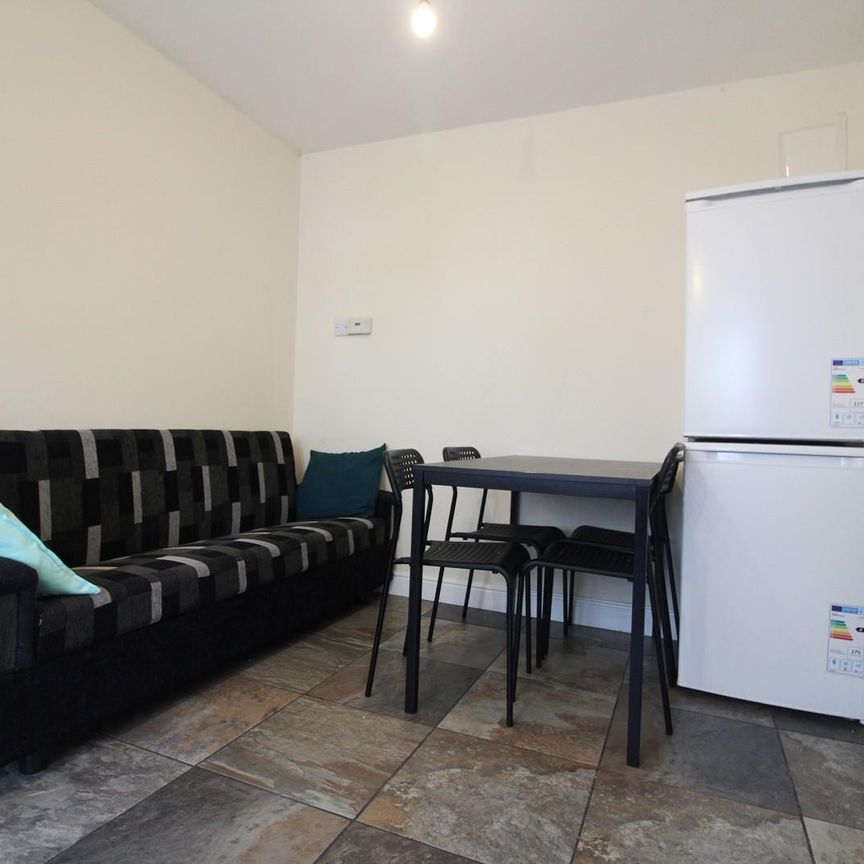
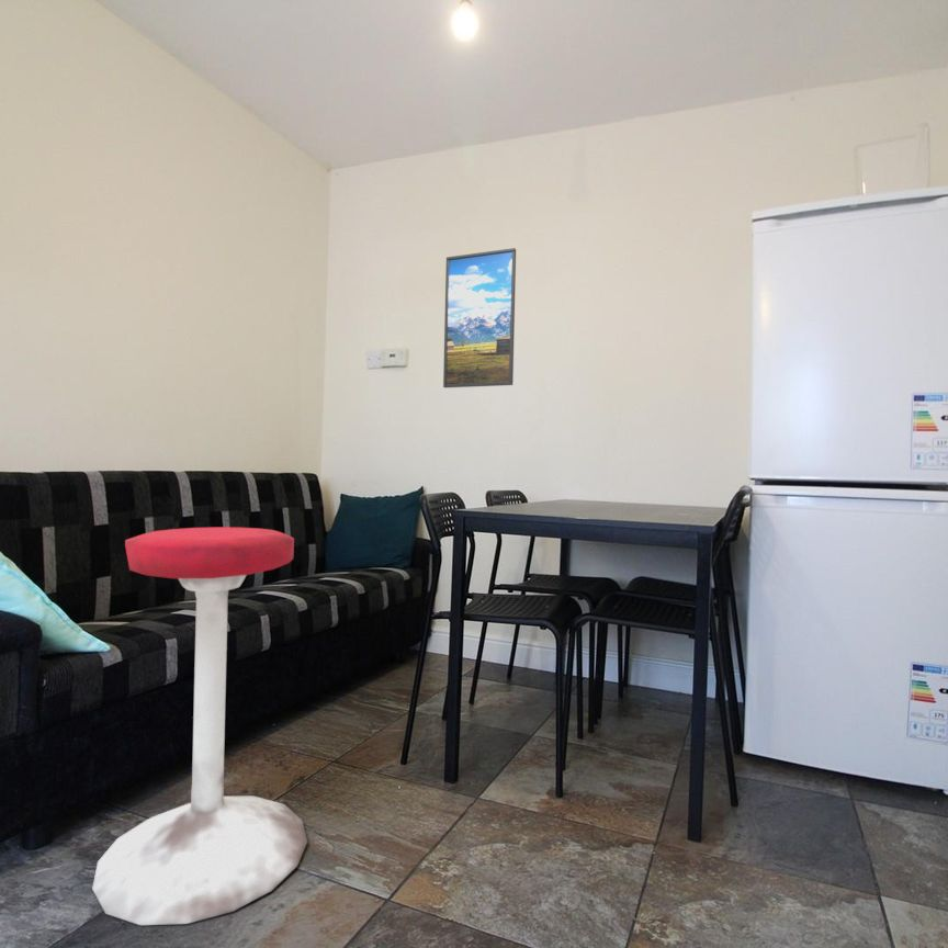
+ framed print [442,247,517,388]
+ stool [91,527,308,926]
